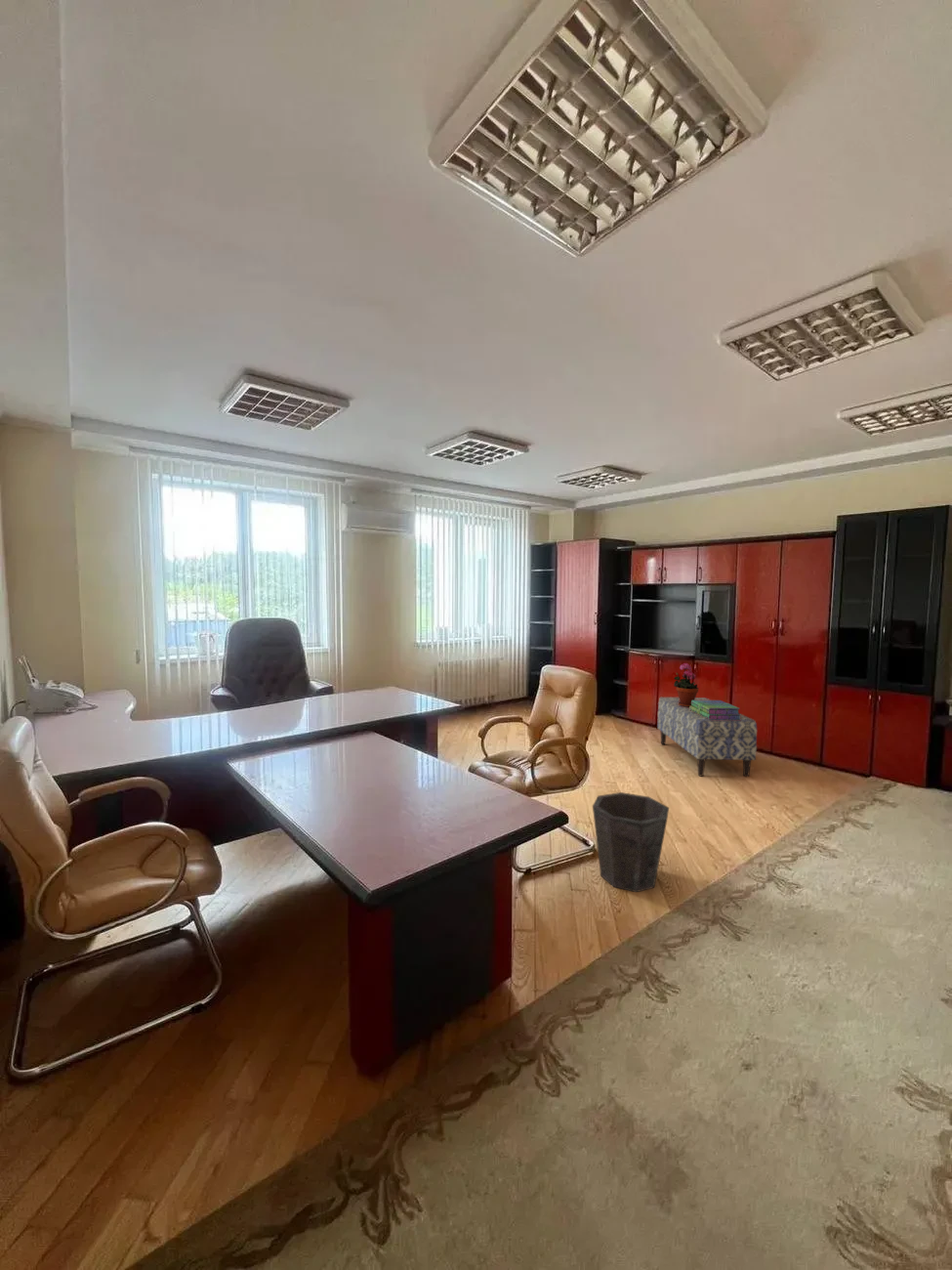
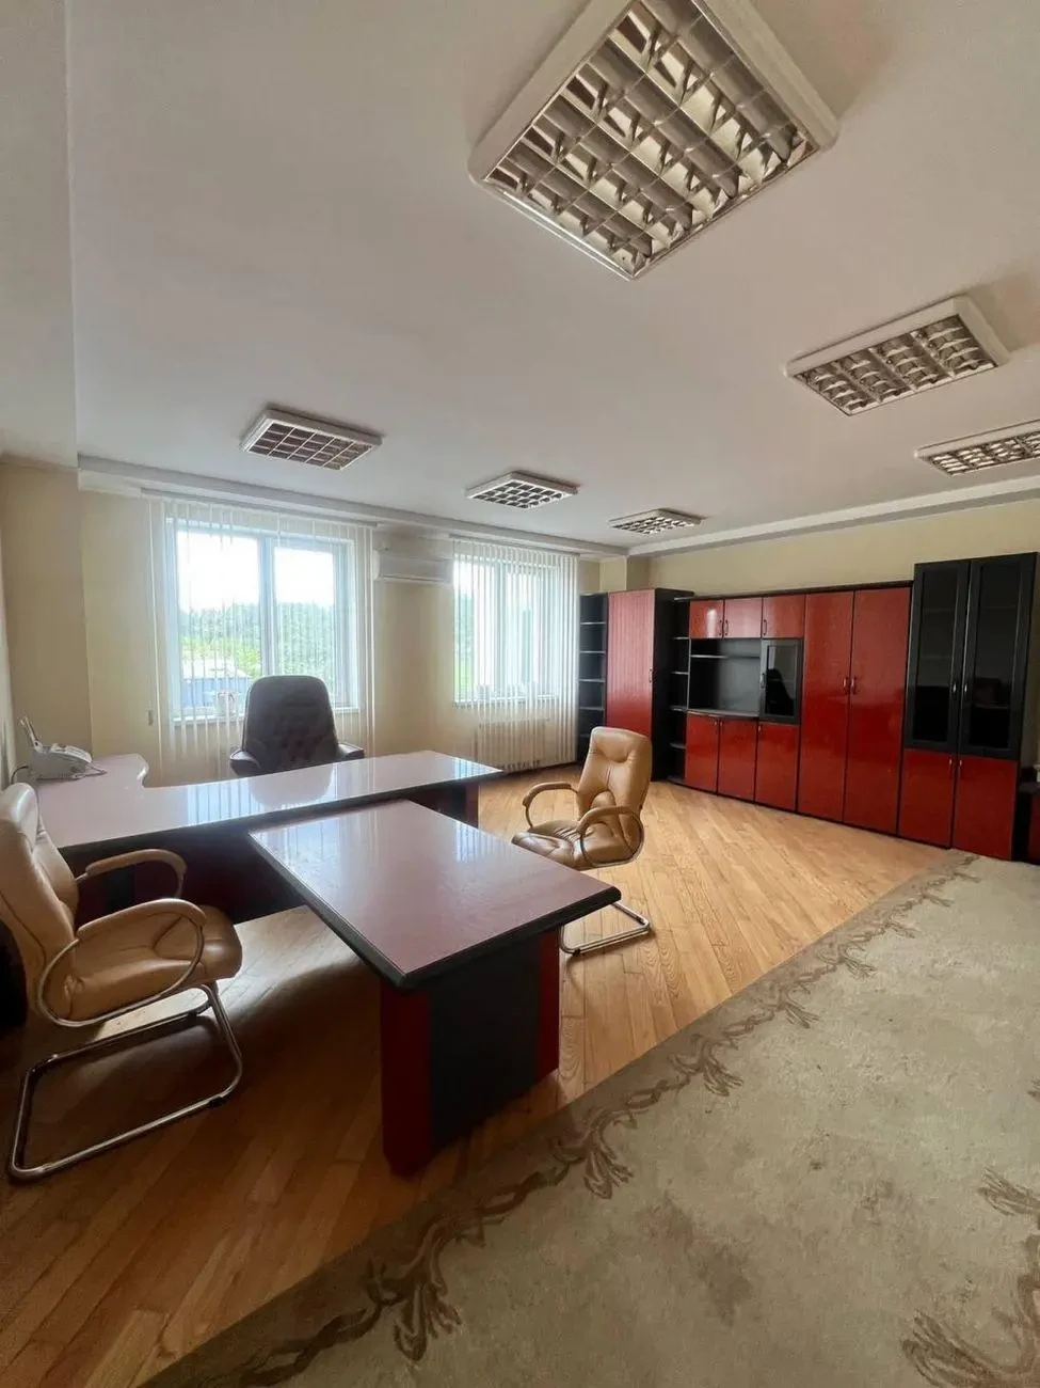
- stack of books [689,699,741,720]
- waste bin [592,791,670,893]
- potted plant [673,662,699,707]
- bench [656,697,758,778]
